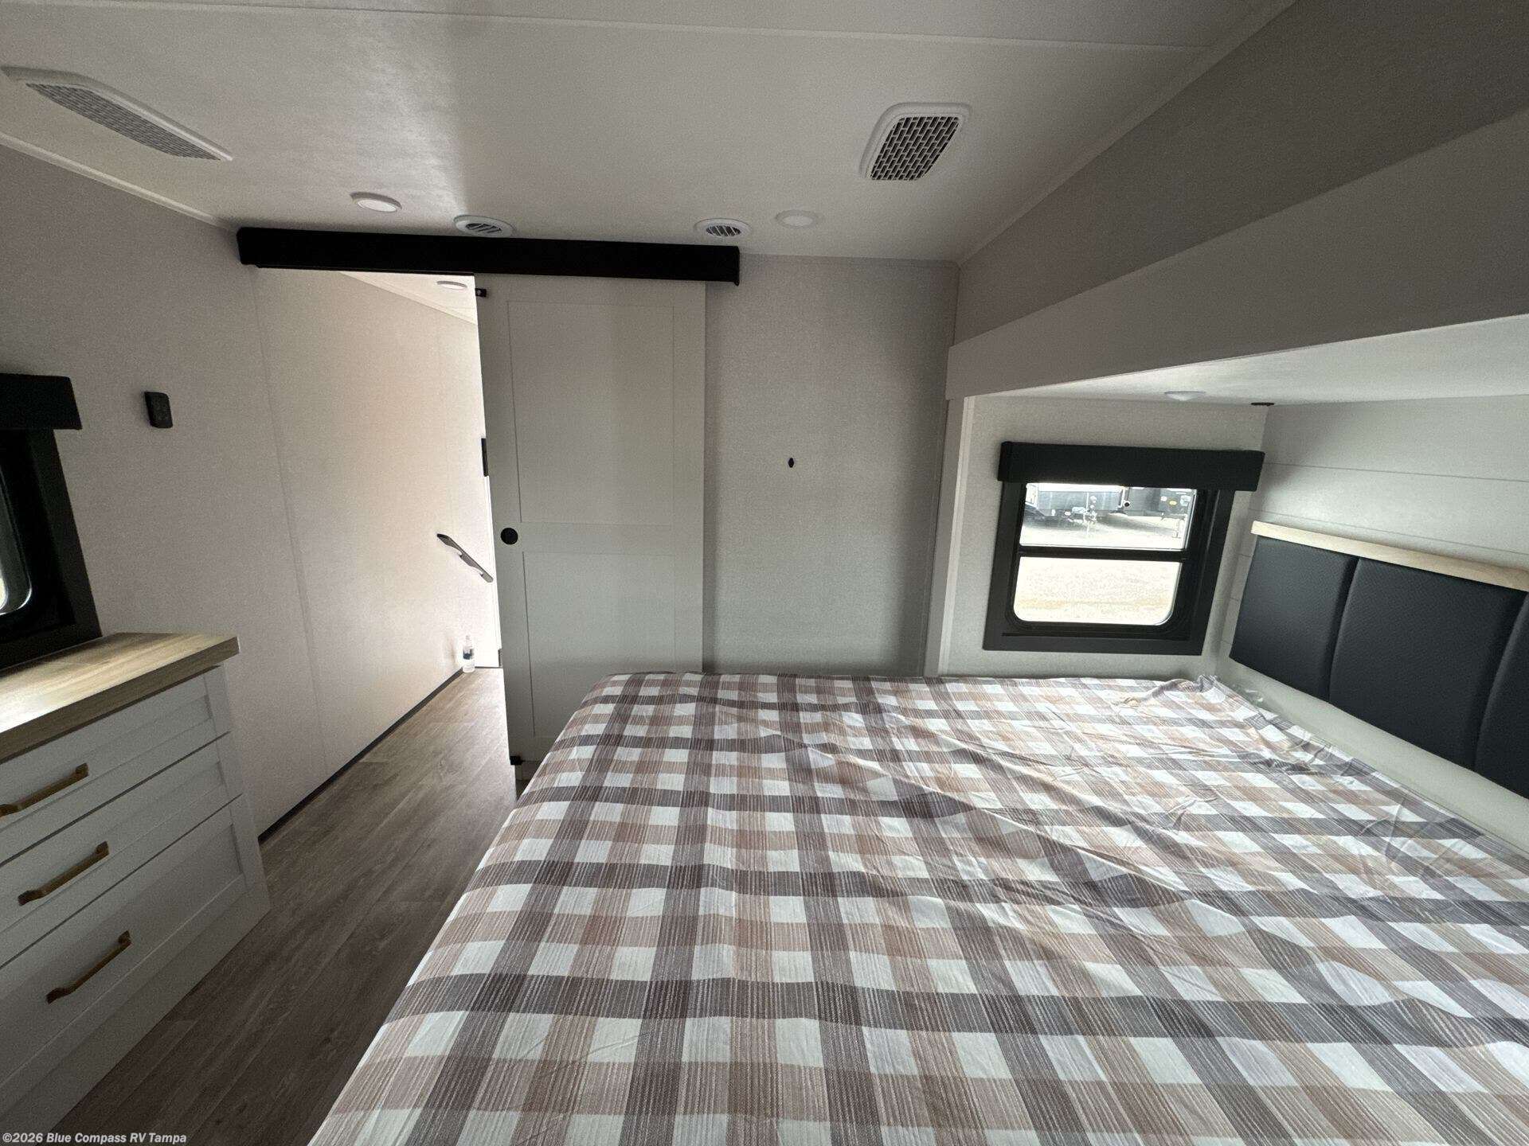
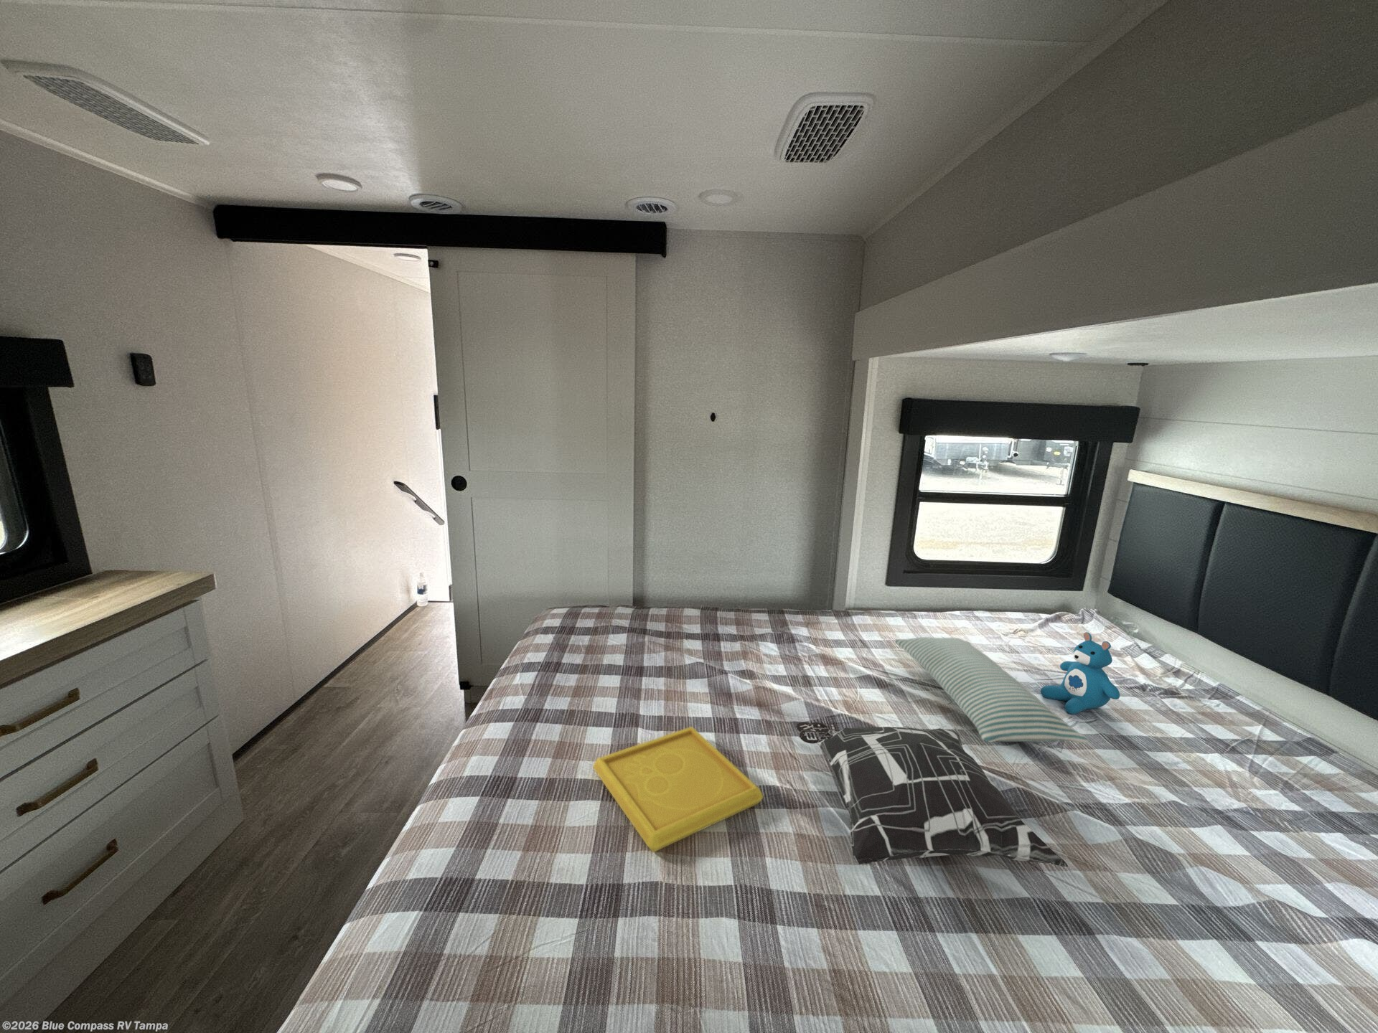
+ teddy bear [1039,632,1121,715]
+ serving tray [592,726,764,853]
+ pillow [894,636,1089,743]
+ decorative pillow [795,720,1069,867]
